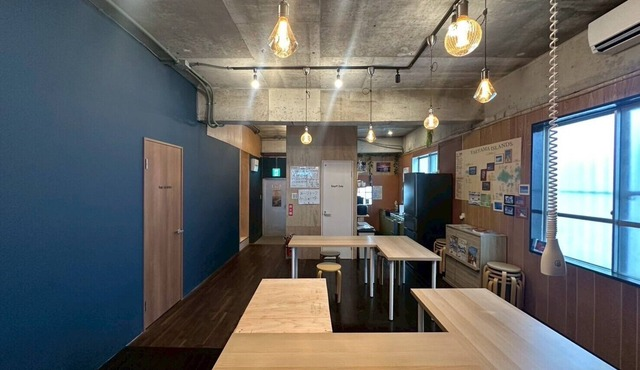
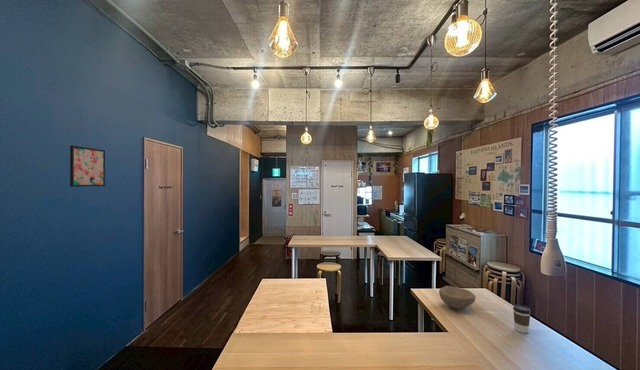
+ coffee cup [512,304,532,334]
+ bowl [438,285,476,310]
+ wall art [69,145,106,188]
